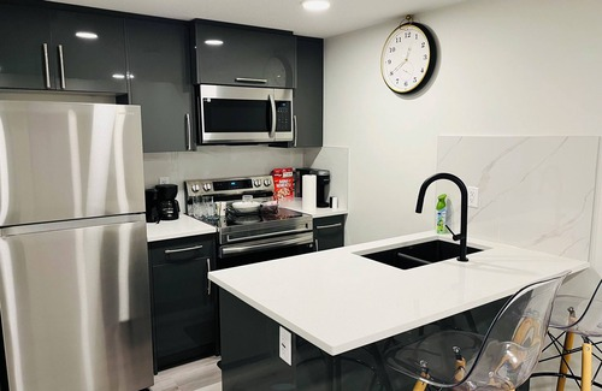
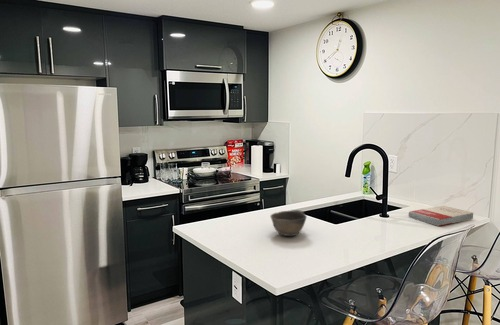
+ bowl [269,209,308,237]
+ book [408,205,474,227]
